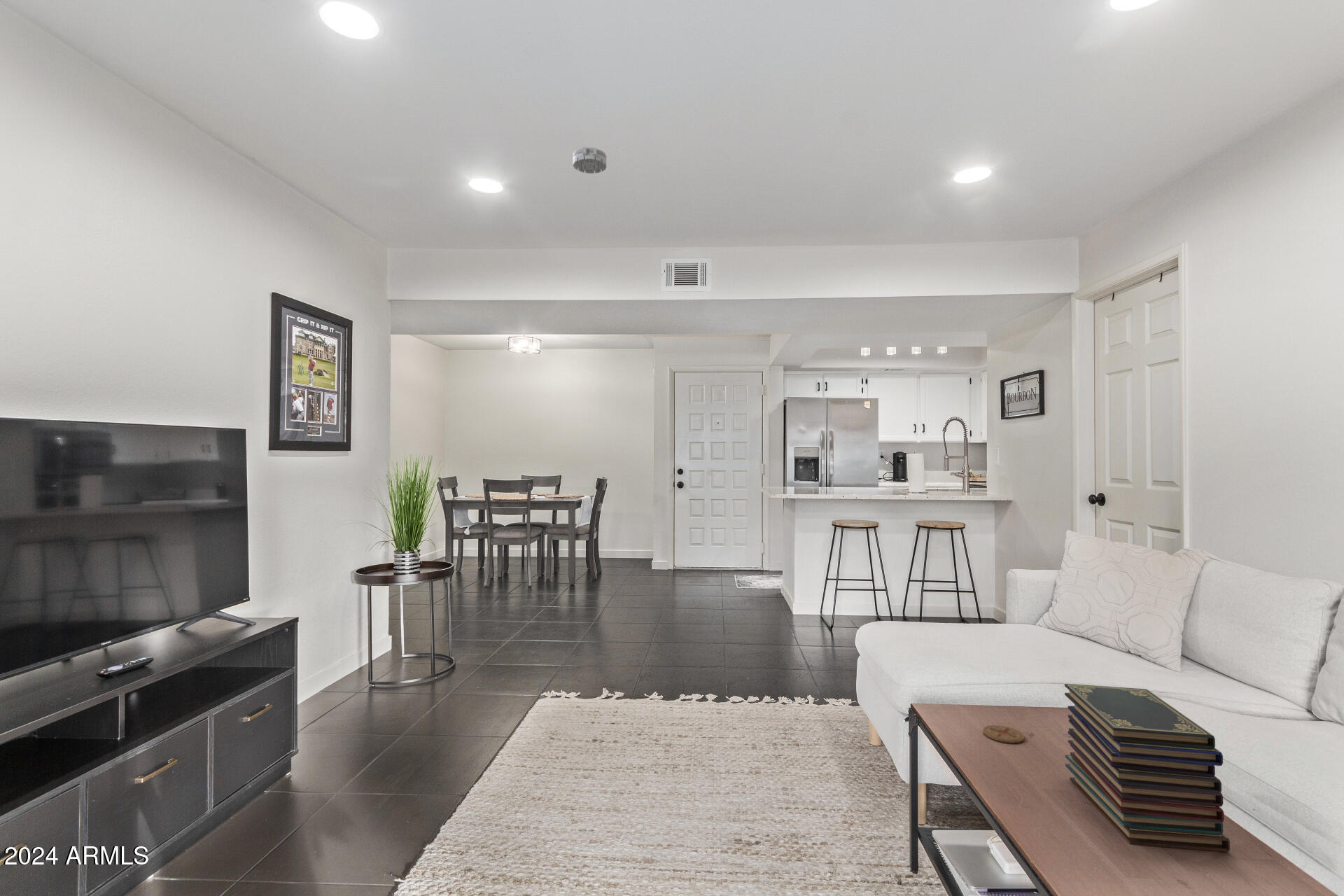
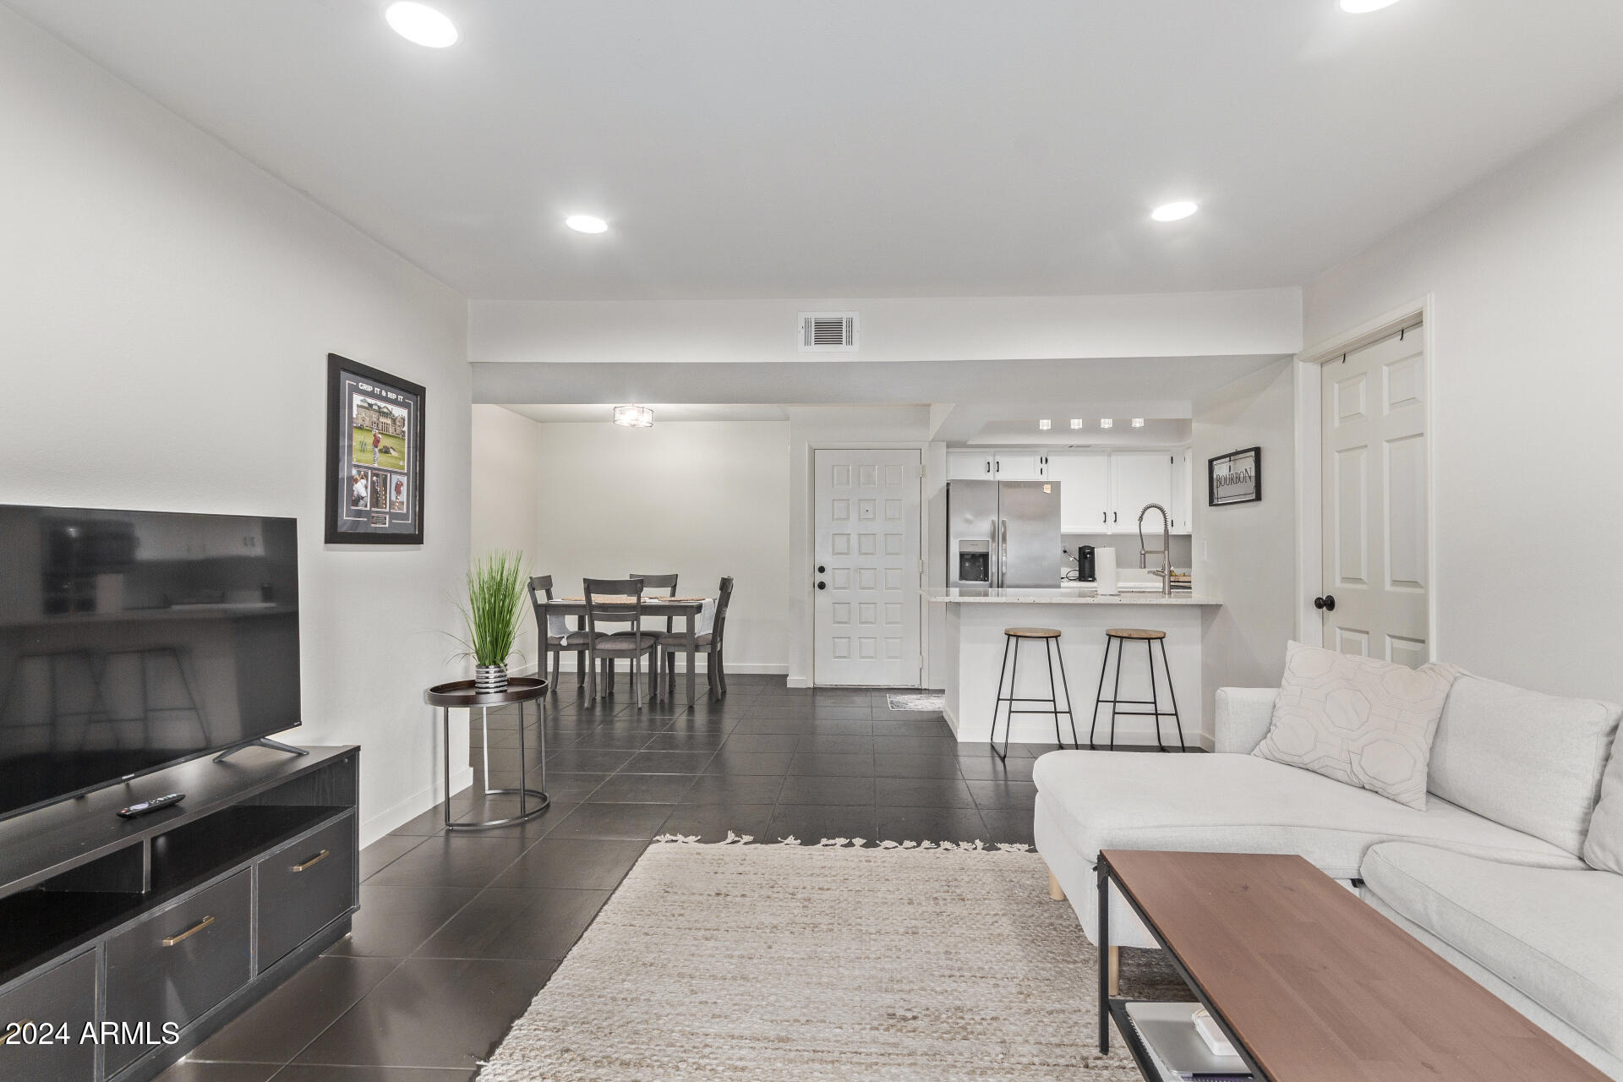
- smoke detector [573,146,607,174]
- book stack [1064,683,1231,853]
- coaster [982,724,1025,744]
